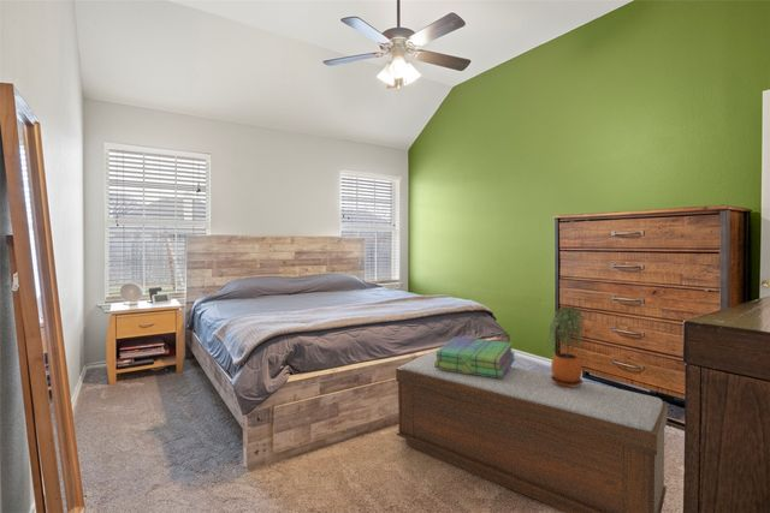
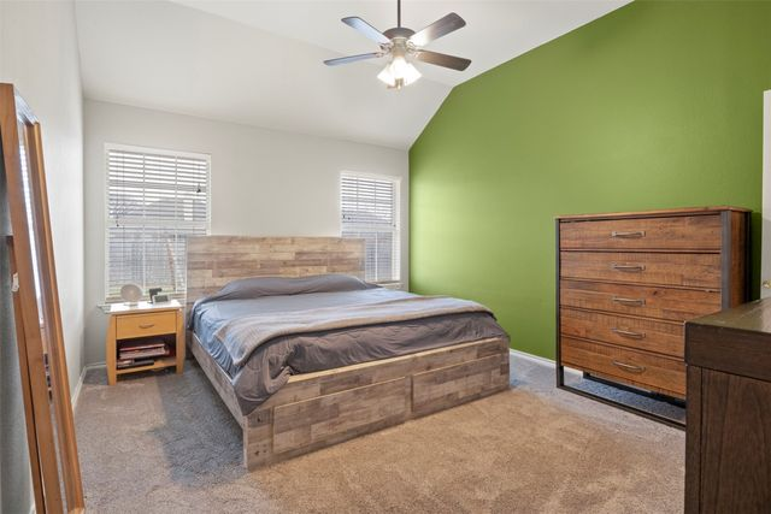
- stack of books [434,335,516,378]
- bench [395,351,668,513]
- potted plant [545,306,586,387]
